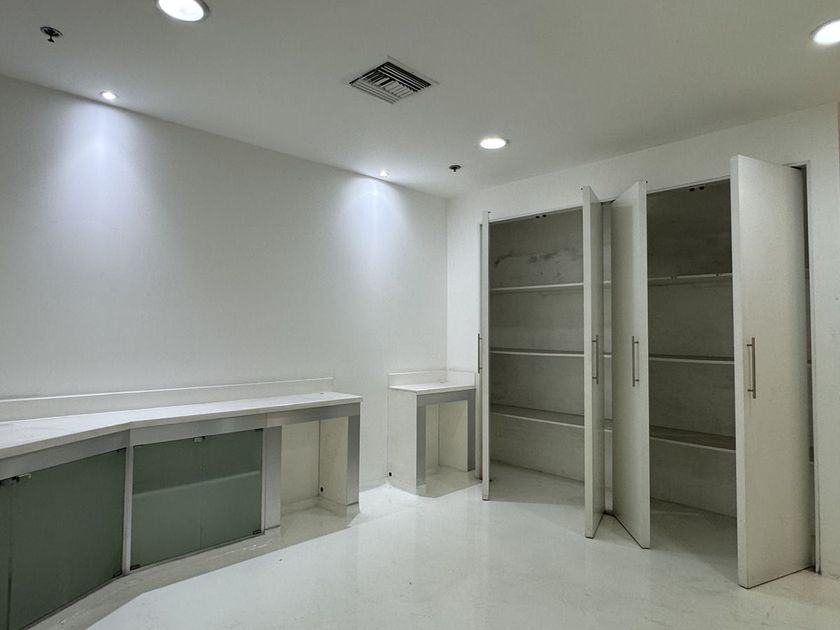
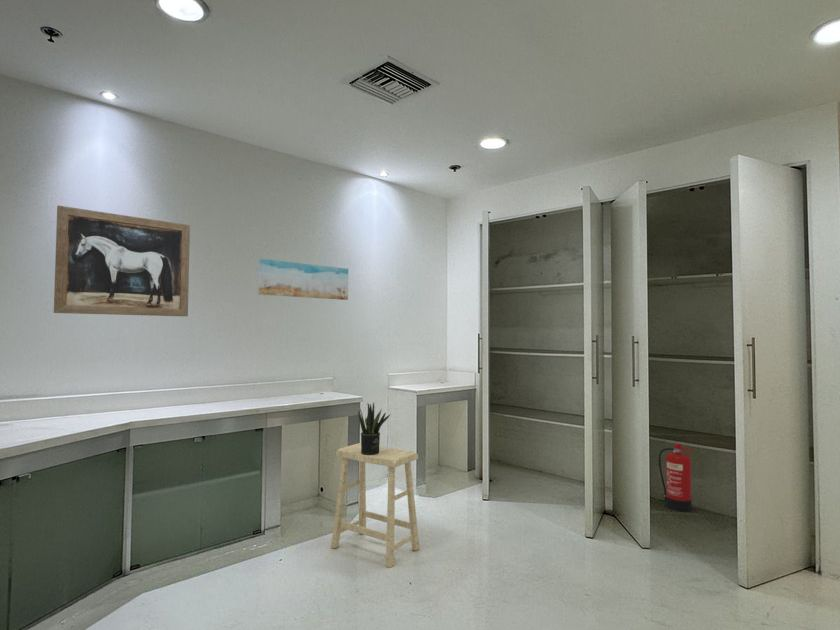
+ wall art [257,258,349,301]
+ potted plant [357,401,392,455]
+ wall art [53,205,191,317]
+ stool [330,442,421,569]
+ fire extinguisher [658,443,694,512]
